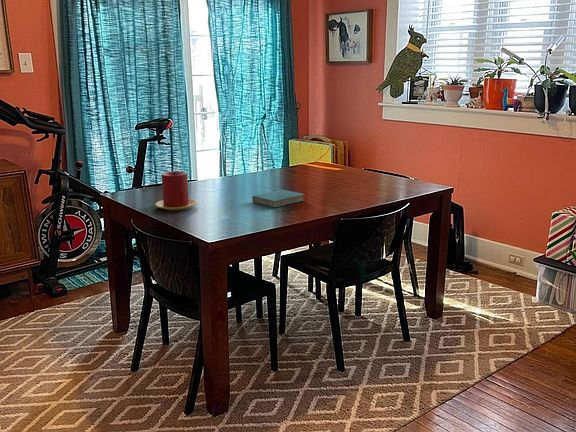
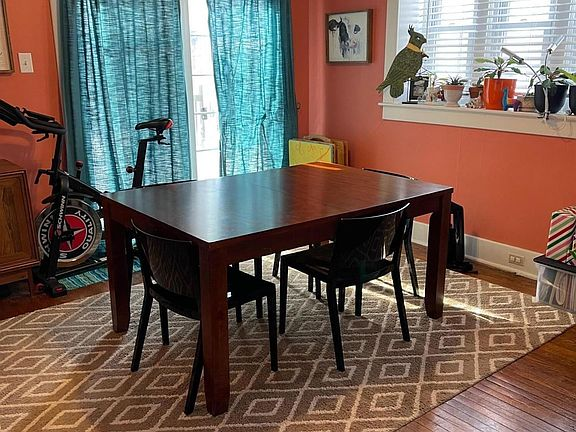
- candle [154,170,198,211]
- book [251,189,305,209]
